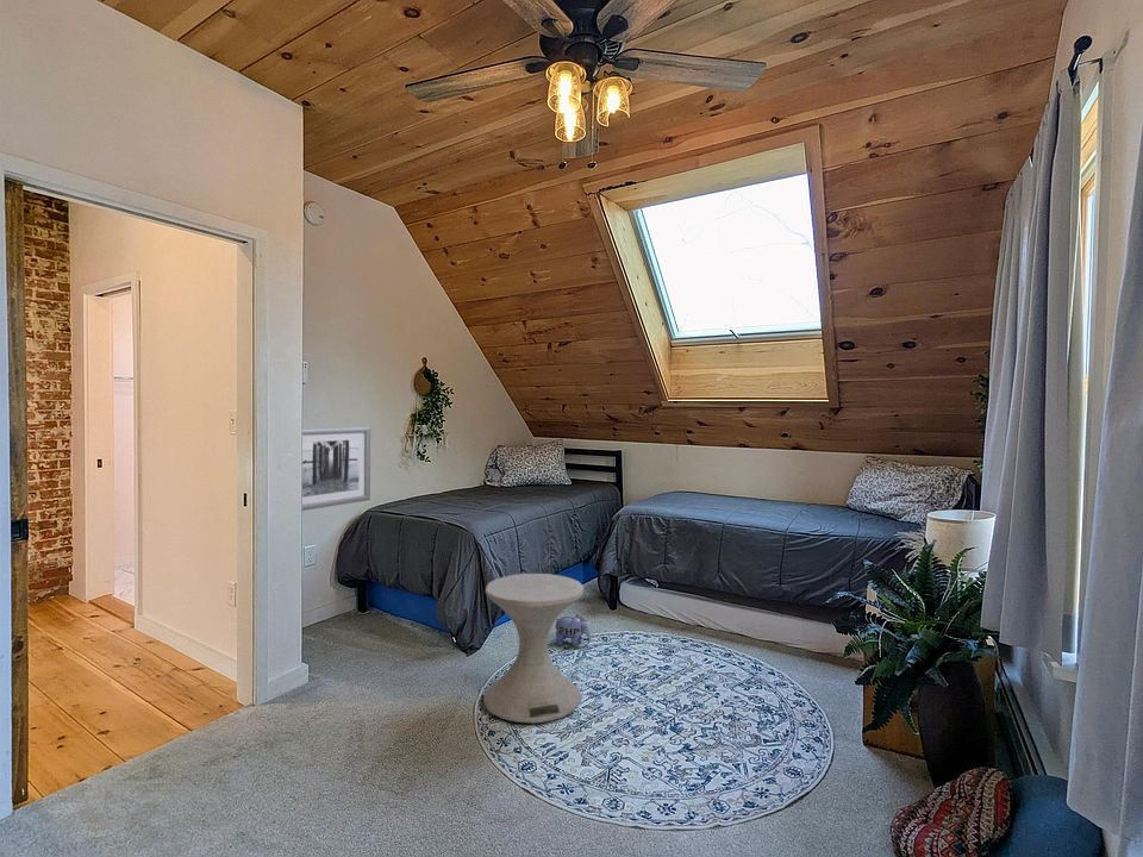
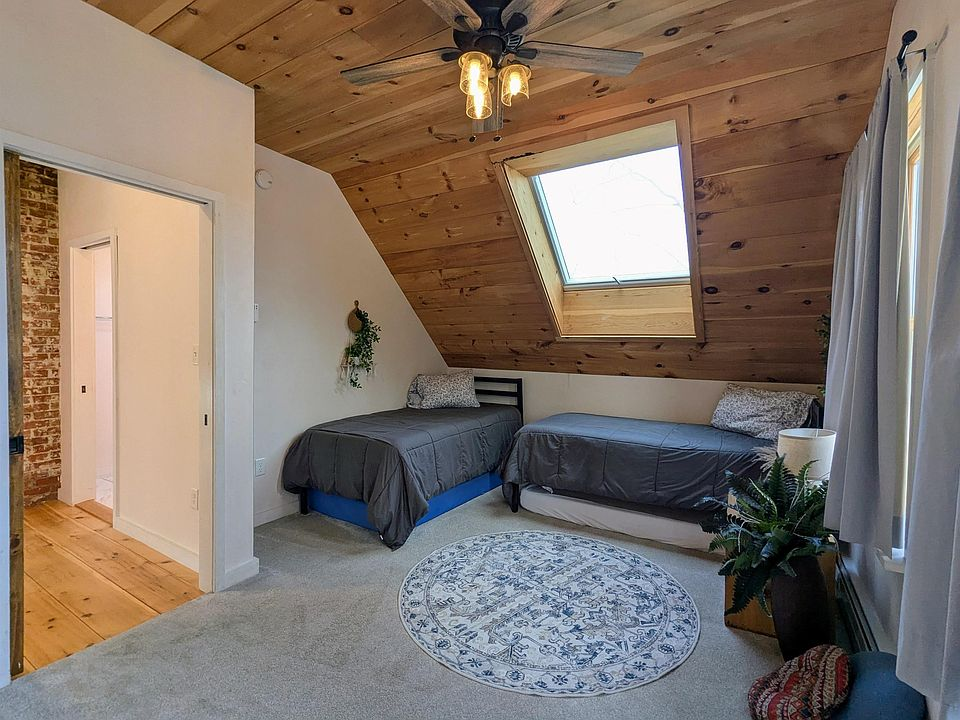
- wall art [301,426,371,512]
- plush toy [555,614,593,649]
- side table [482,573,585,724]
